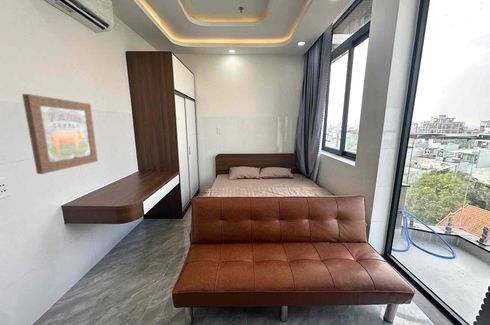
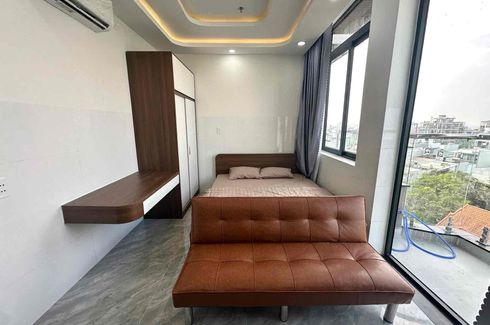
- wall art [21,93,99,175]
